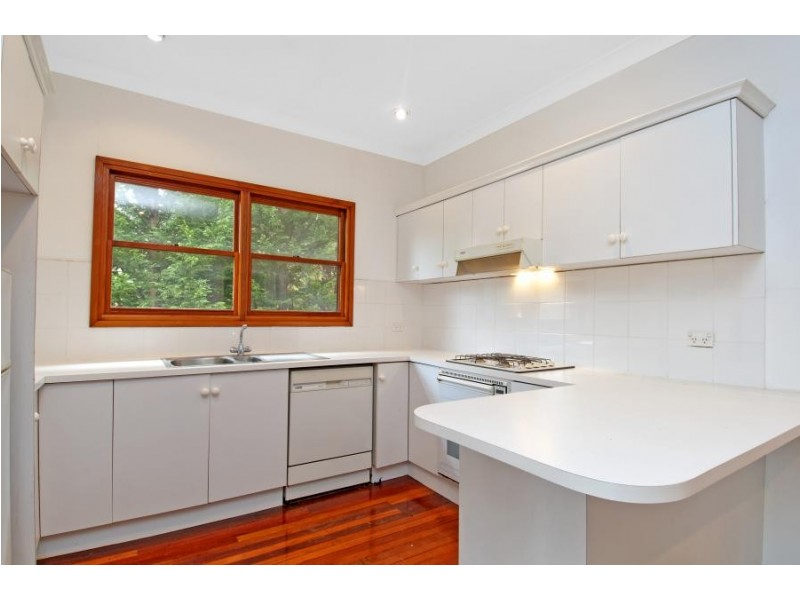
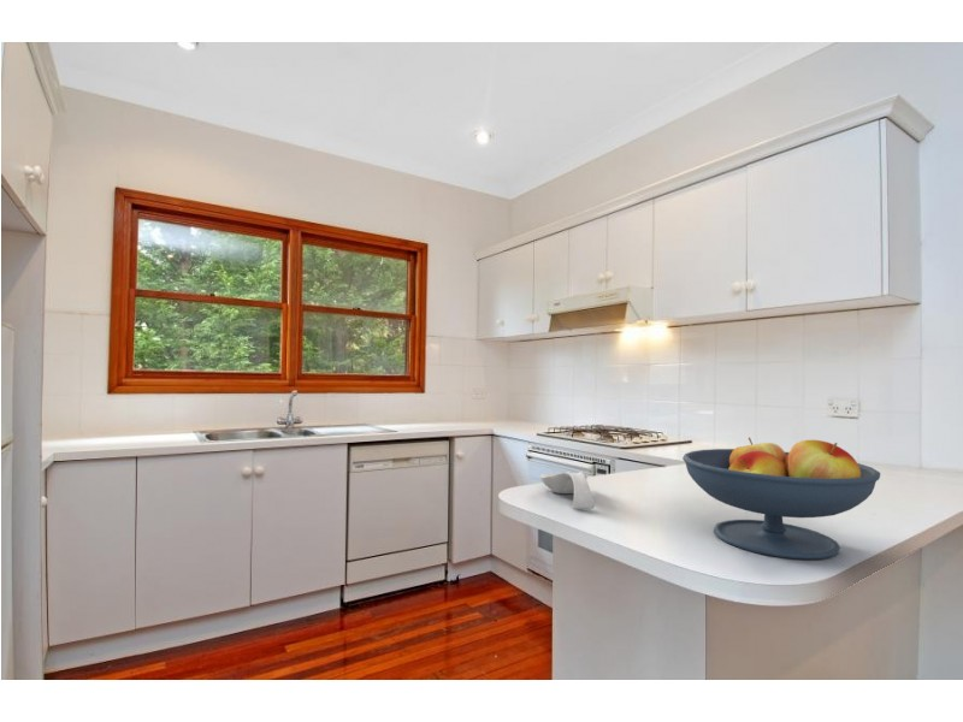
+ fruit bowl [681,436,881,561]
+ spoon rest [539,471,595,510]
